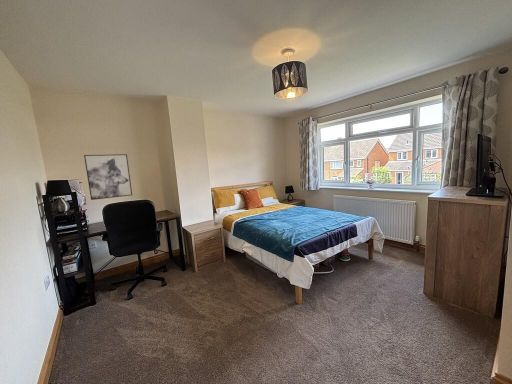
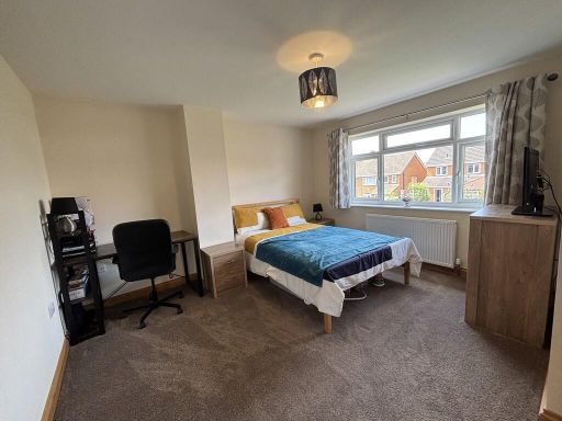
- wall art [83,153,133,201]
